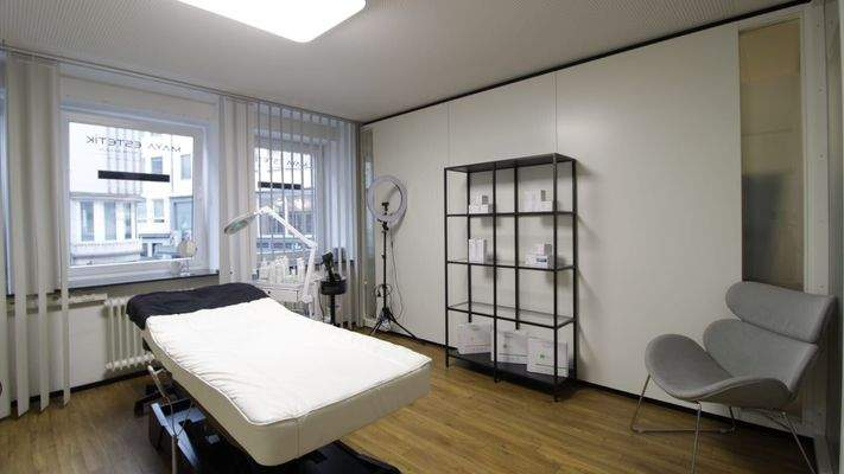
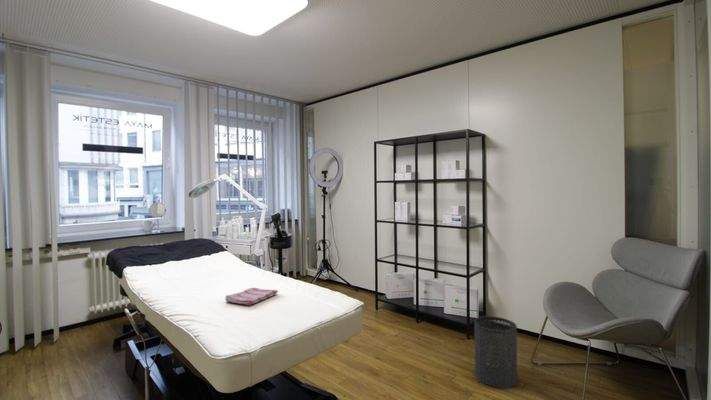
+ trash can [473,315,518,389]
+ dish towel [224,287,279,306]
